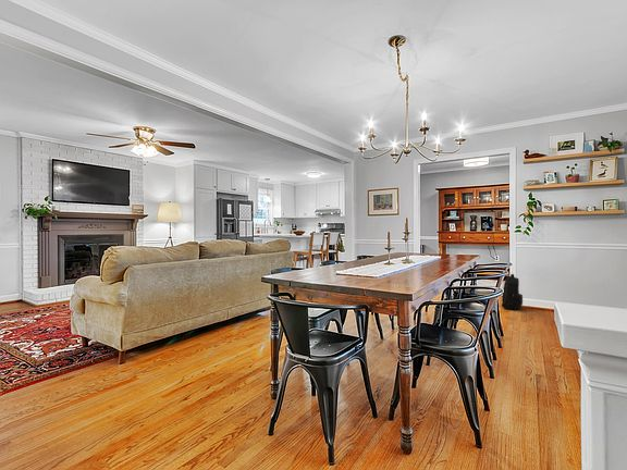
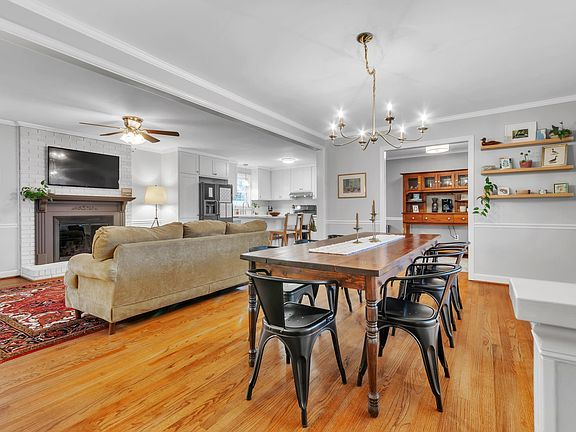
- backpack [501,273,524,311]
